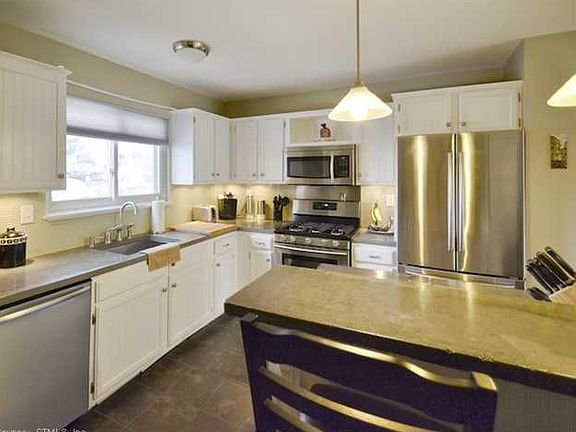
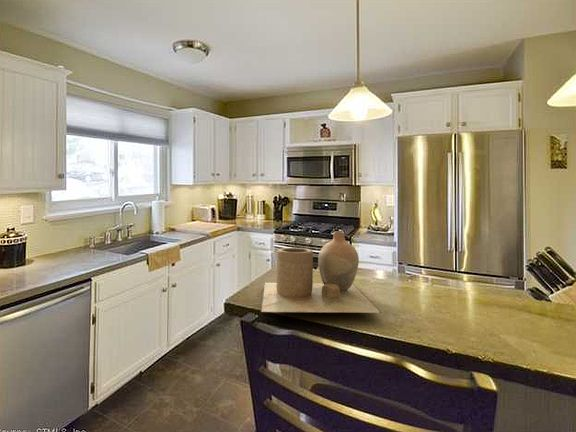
+ vase [260,230,383,314]
